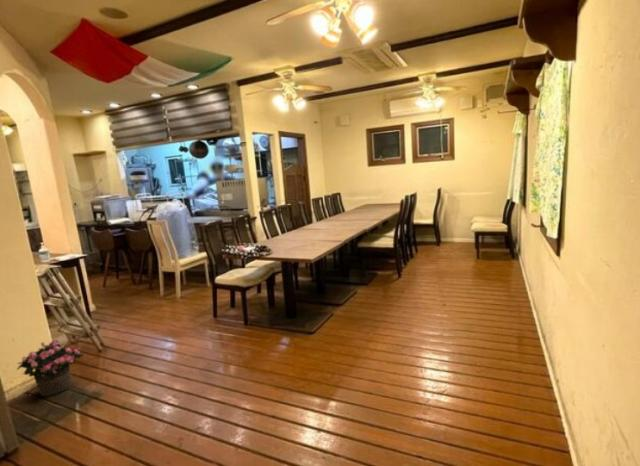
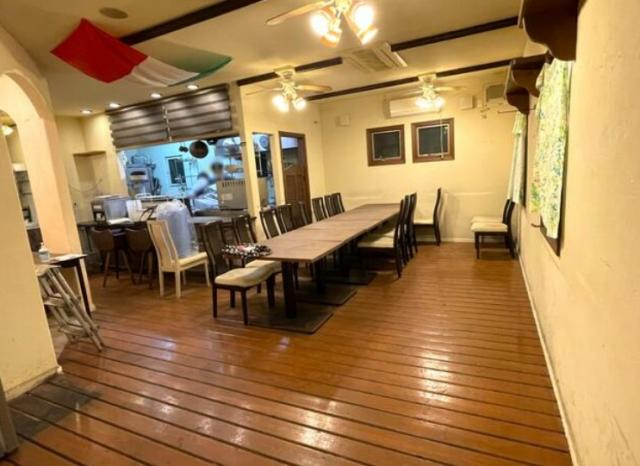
- potted flower [16,339,85,397]
